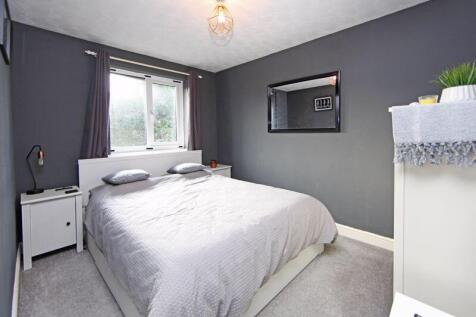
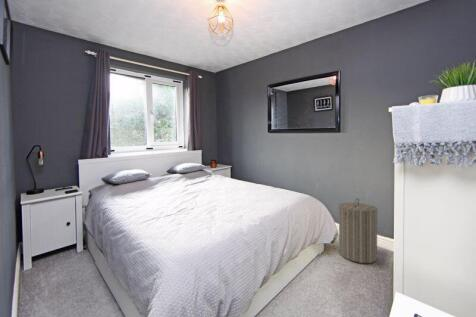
+ laundry hamper [338,197,379,264]
